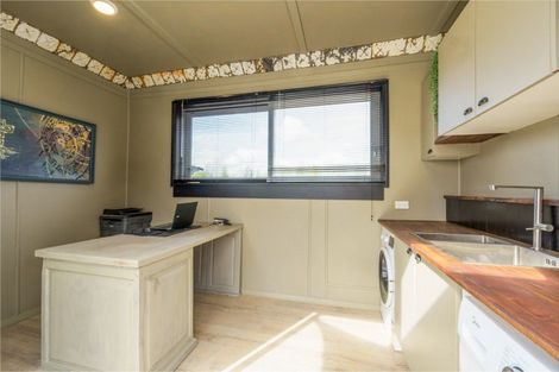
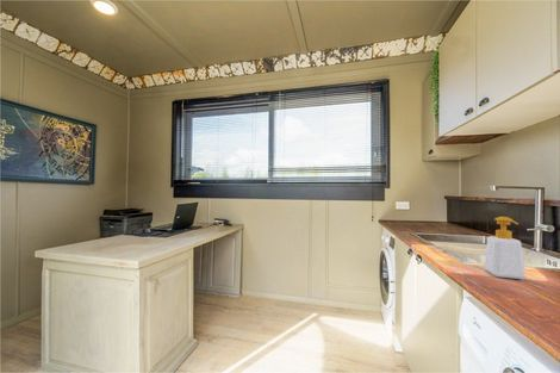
+ soap bottle [483,216,527,280]
